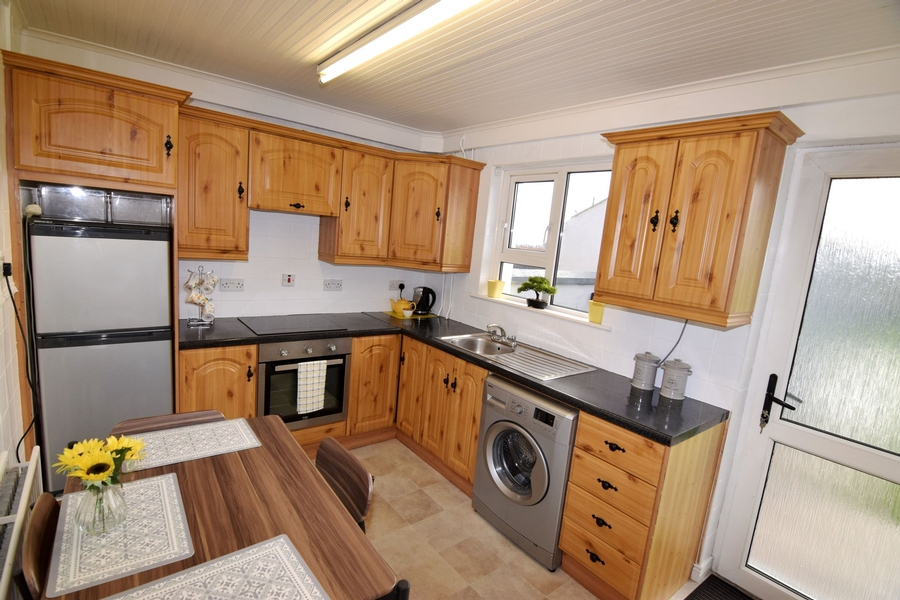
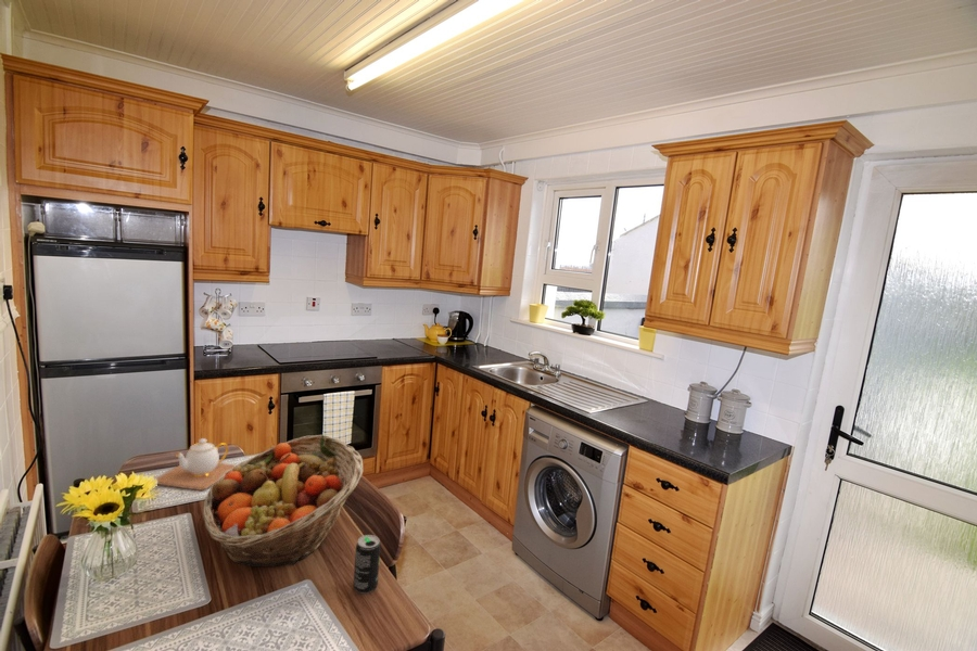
+ teapot [155,437,237,492]
+ fruit basket [202,434,364,567]
+ beverage can [353,534,381,595]
